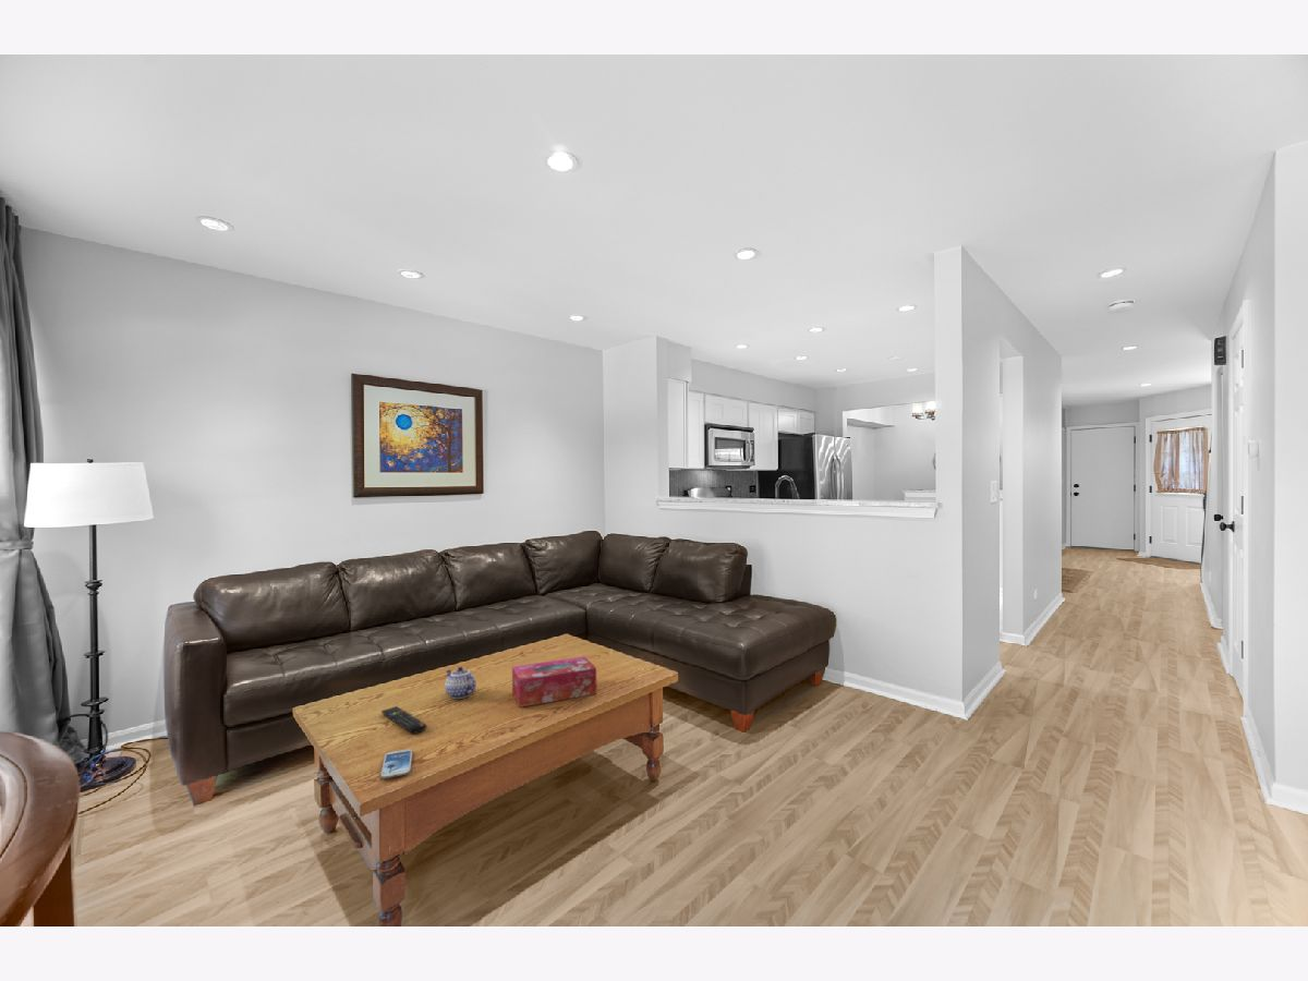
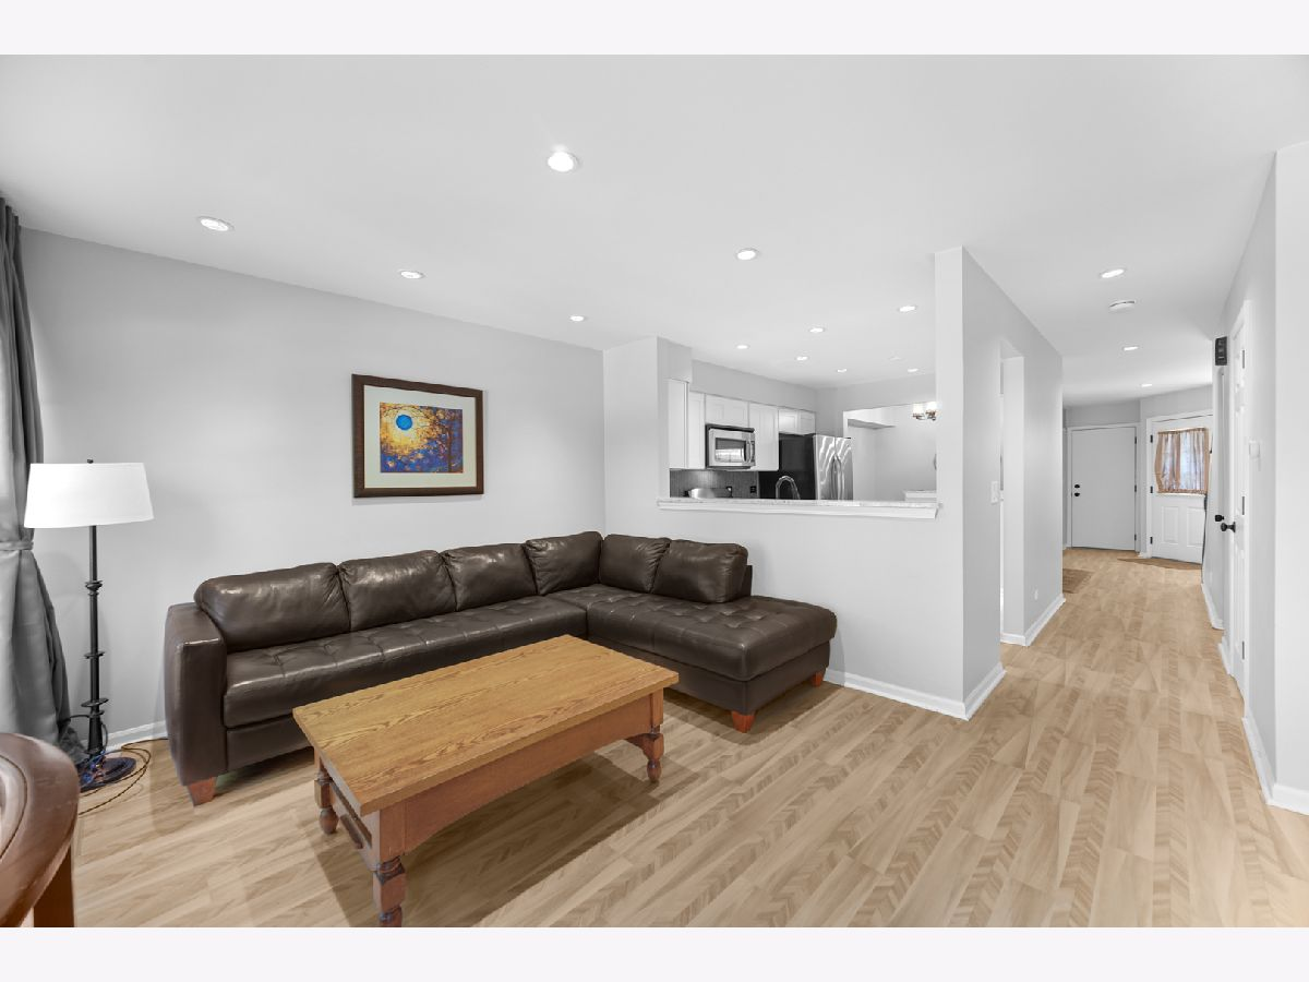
- smartphone [379,748,413,779]
- remote control [380,705,428,735]
- tissue box [511,655,597,708]
- teapot [444,666,477,700]
